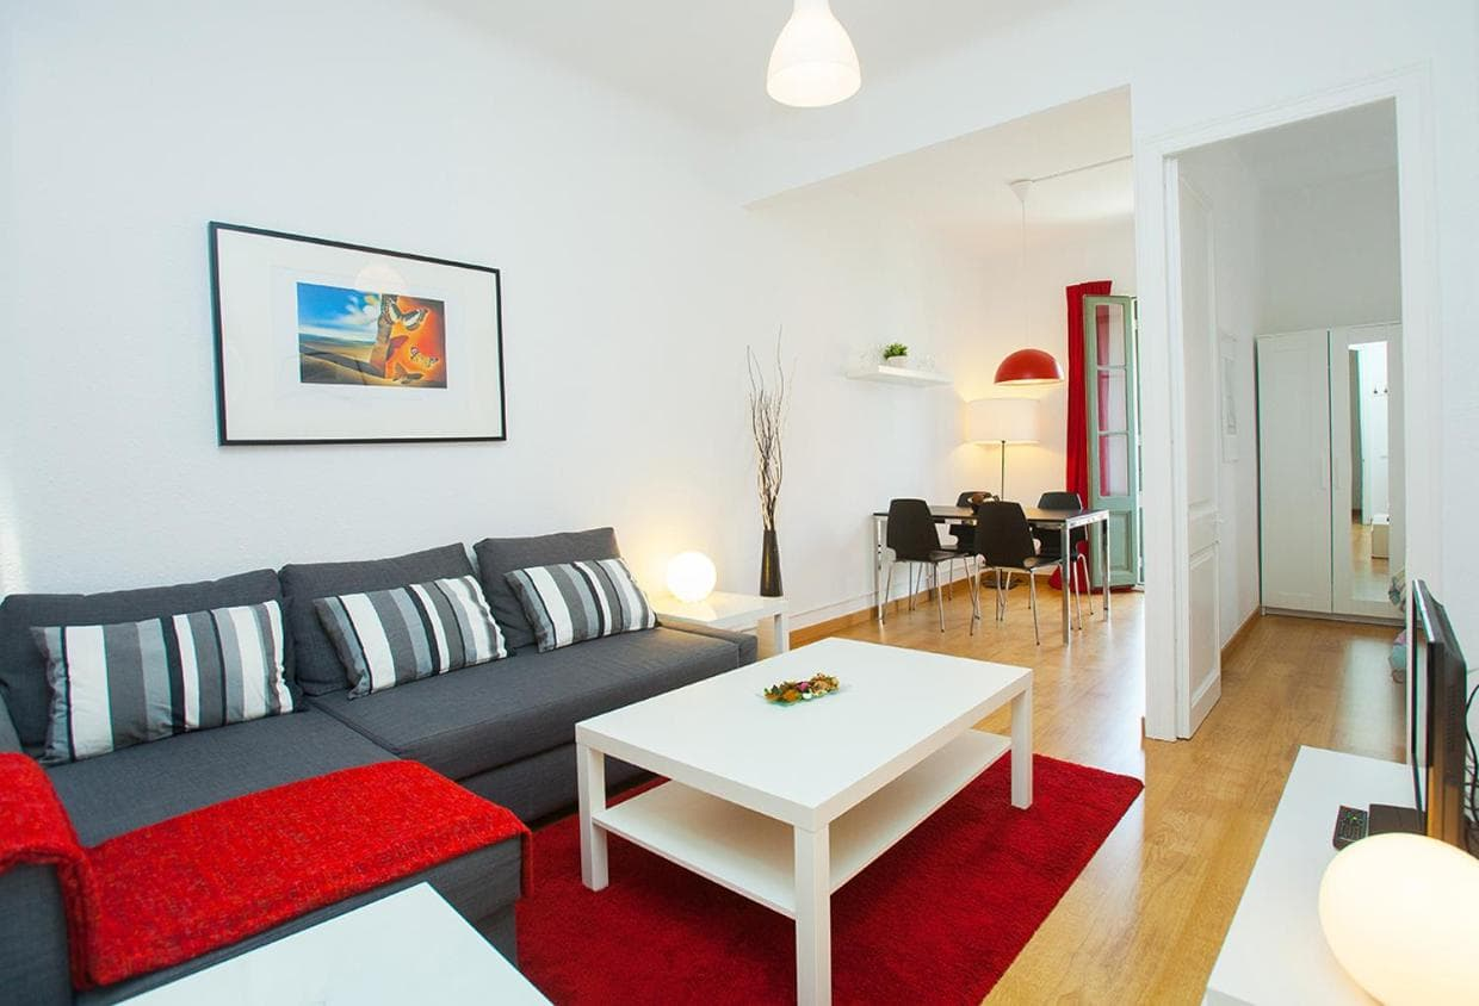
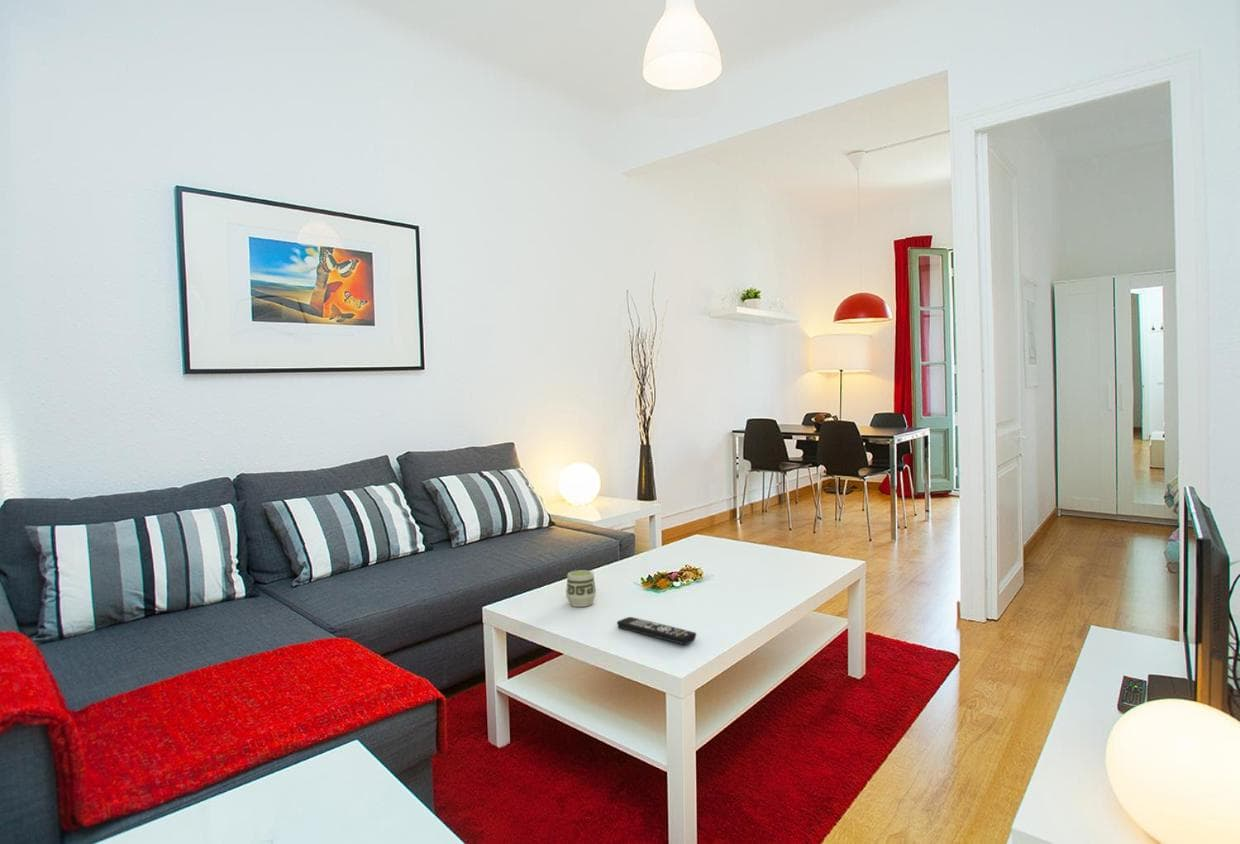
+ remote control [616,616,697,646]
+ cup [565,569,597,608]
